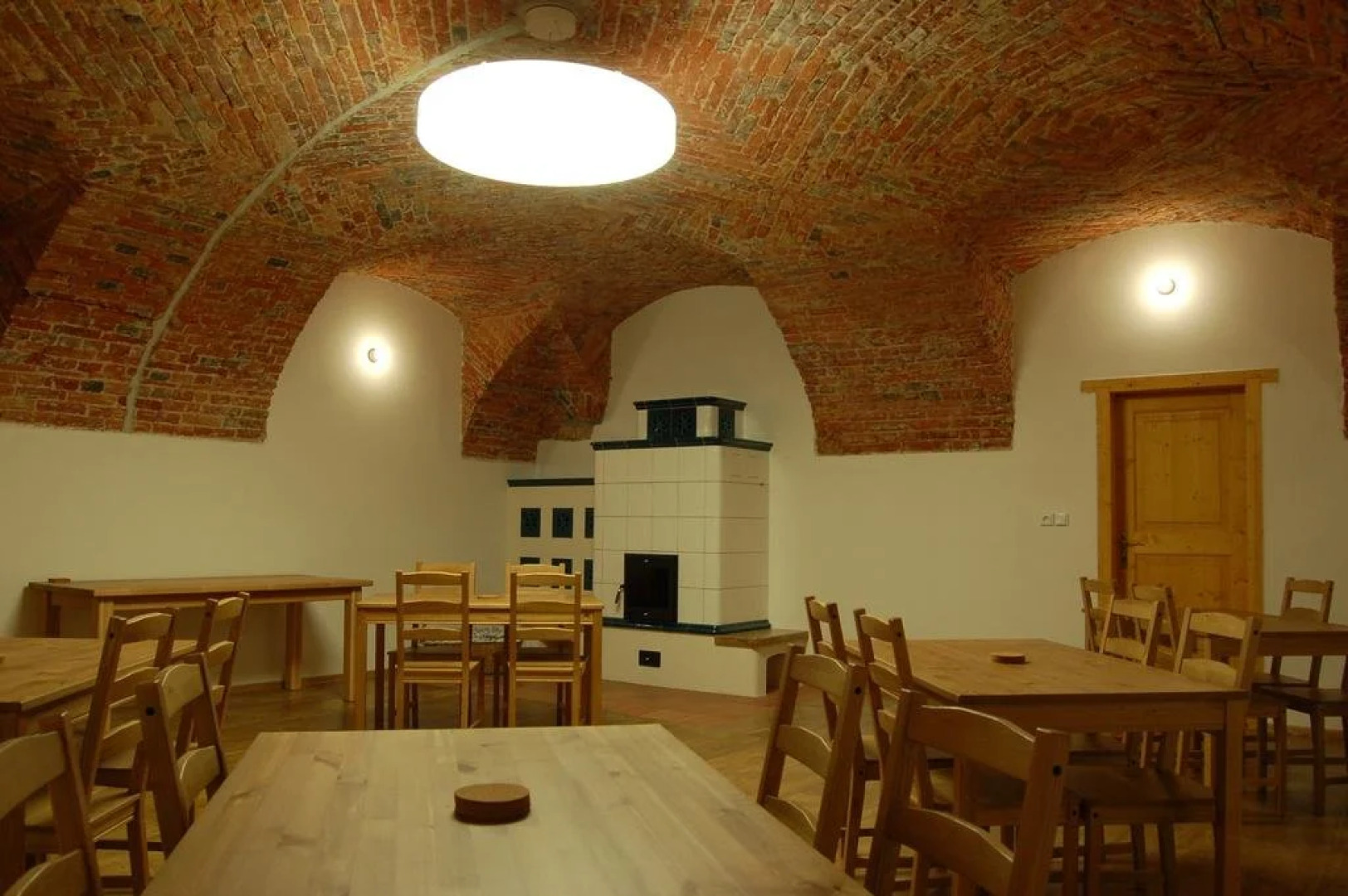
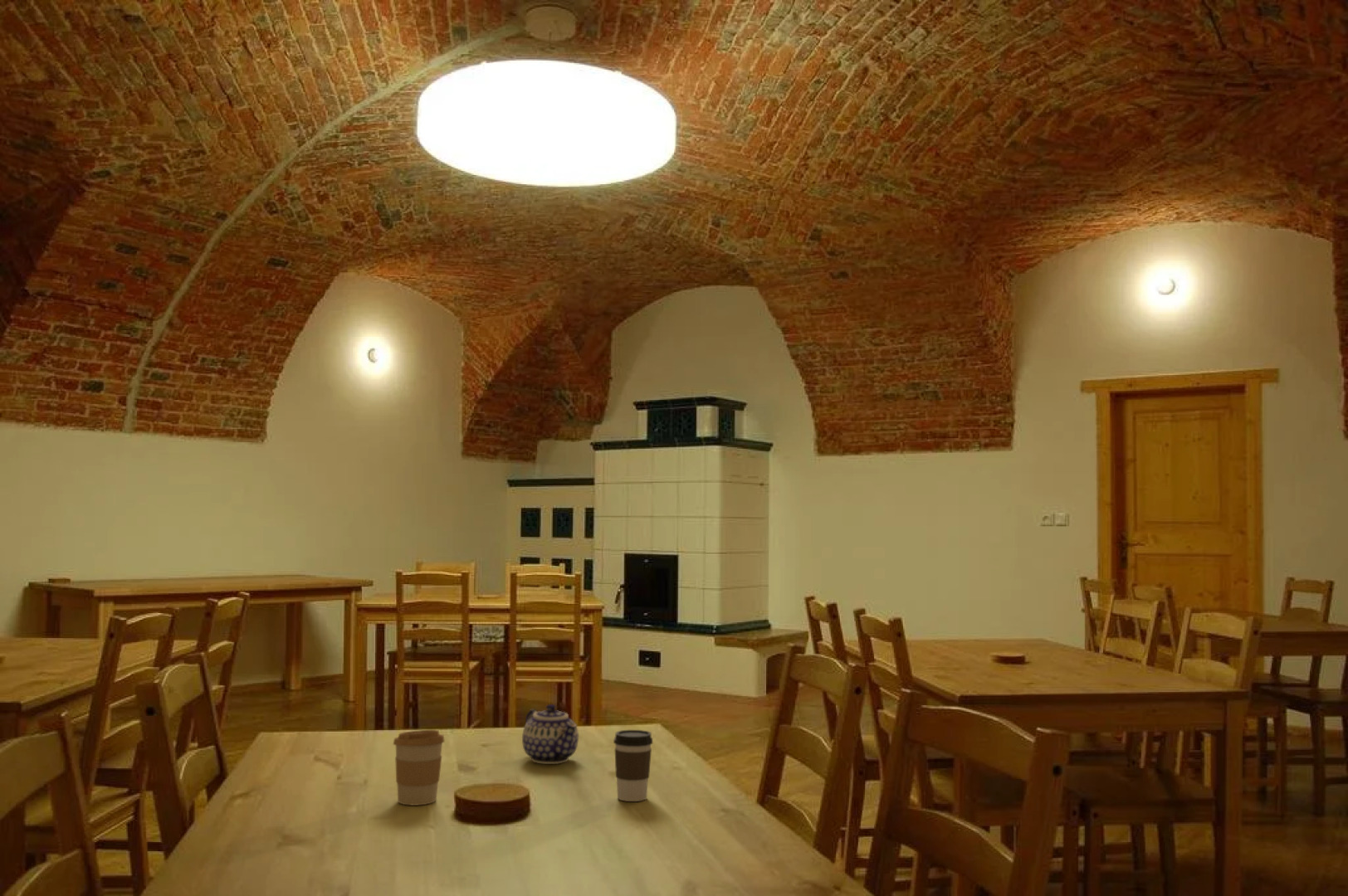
+ teapot [521,704,579,765]
+ coffee cup [613,729,653,802]
+ coffee cup [393,729,446,806]
